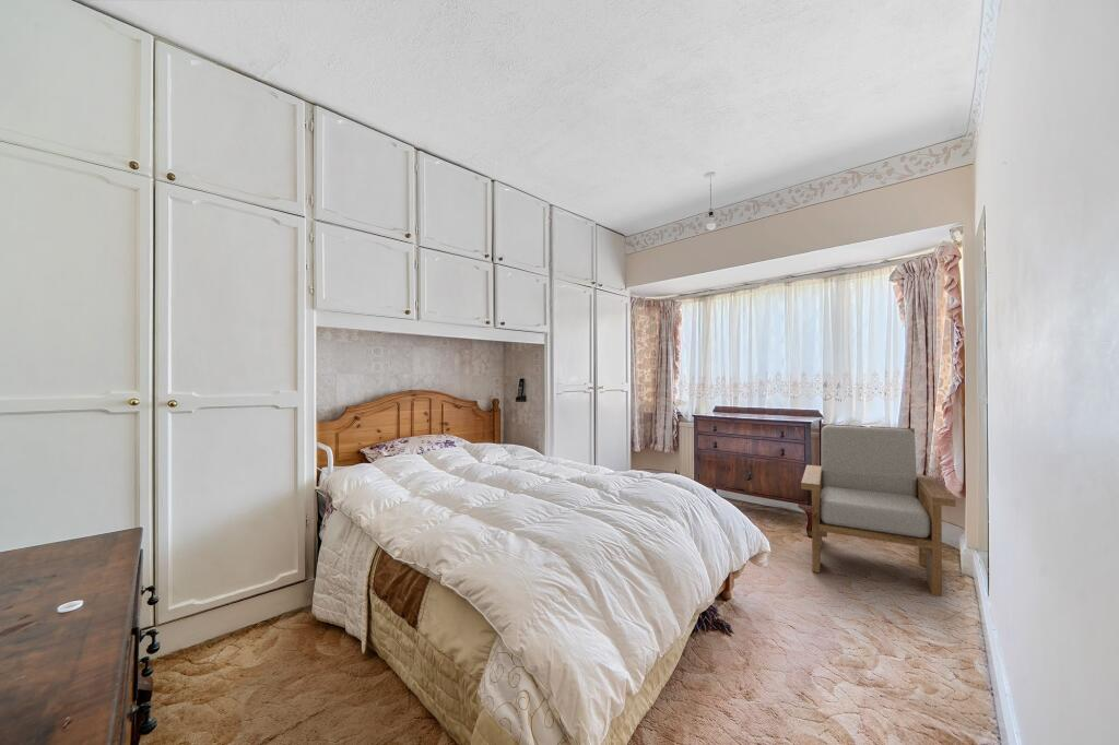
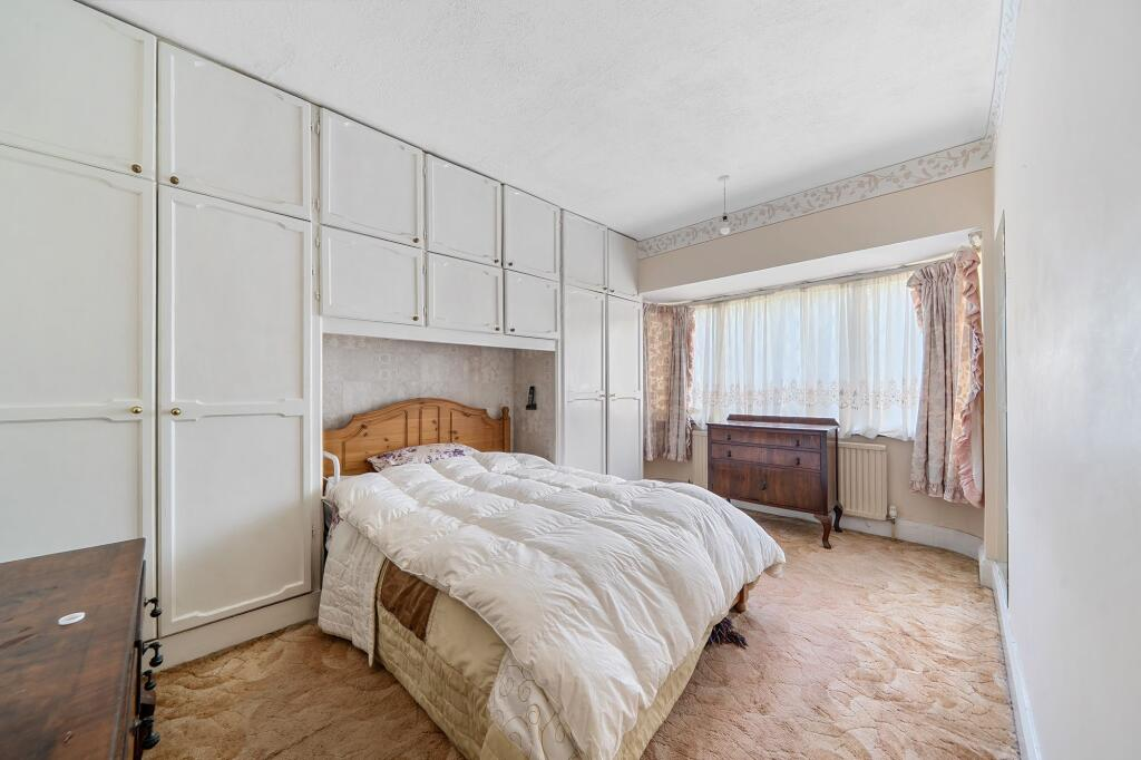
- armchair [800,423,956,598]
